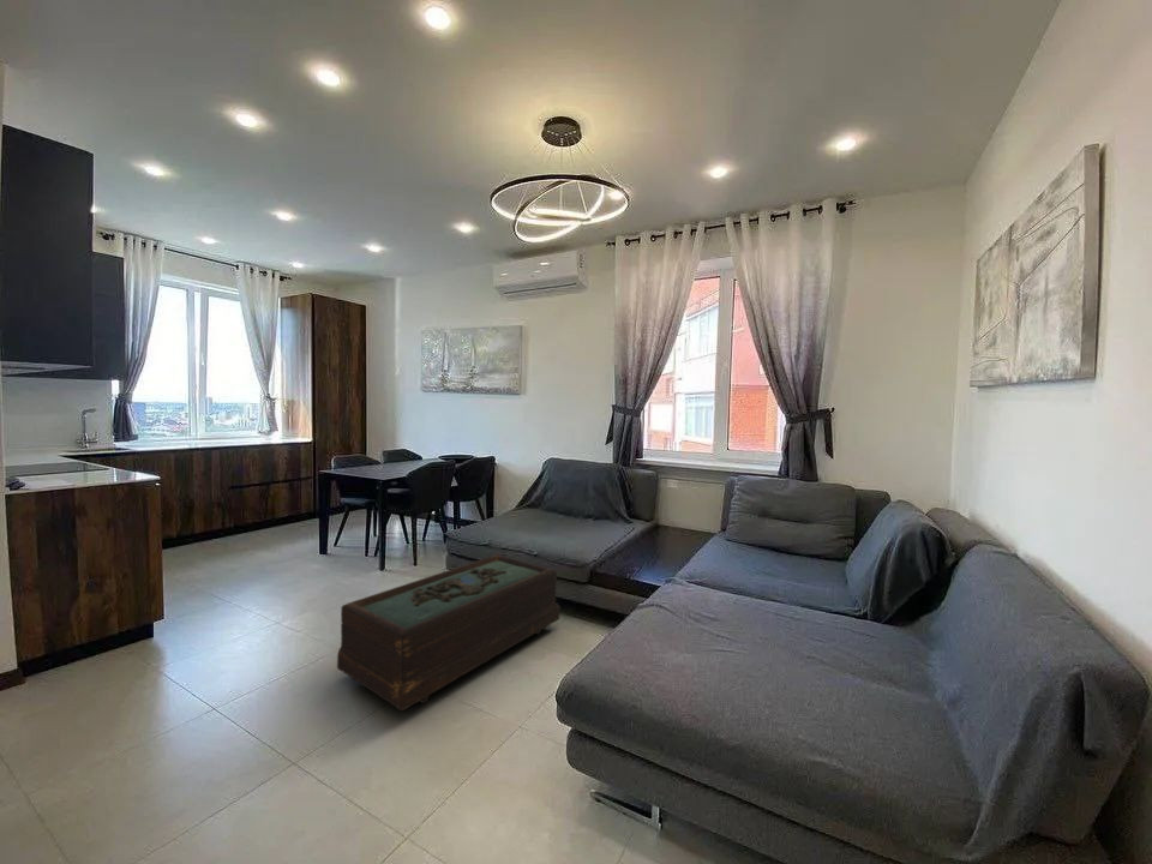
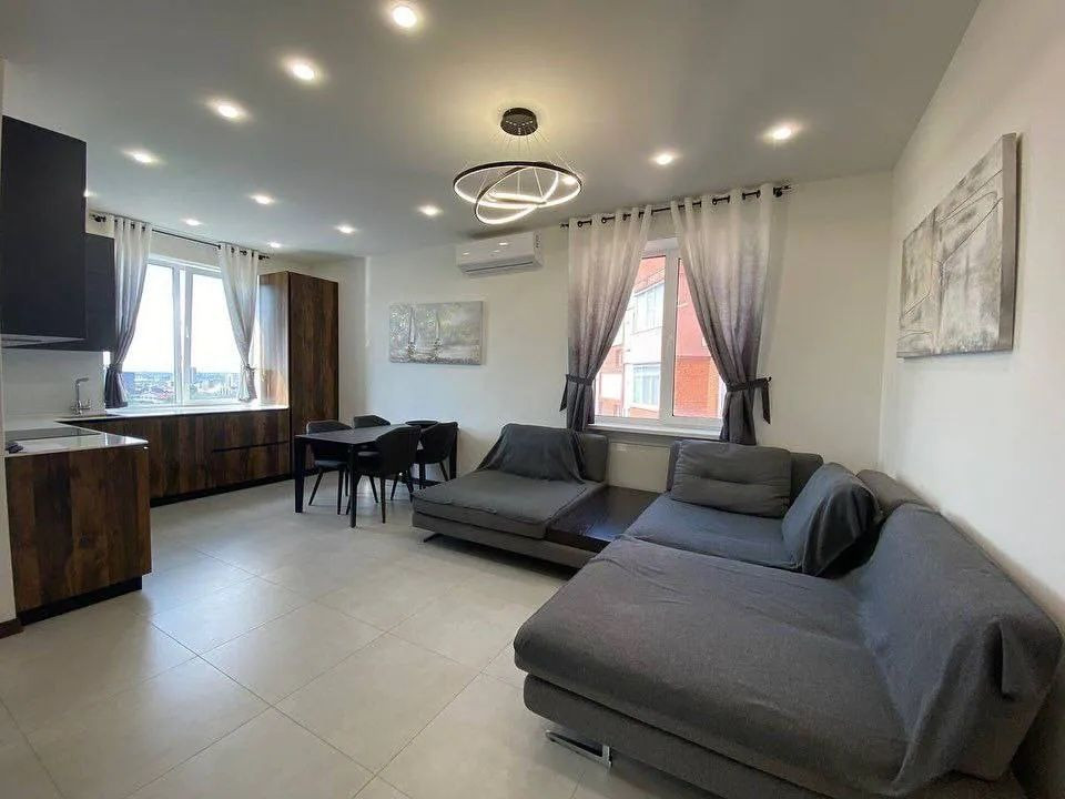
- coffee table [336,553,562,712]
